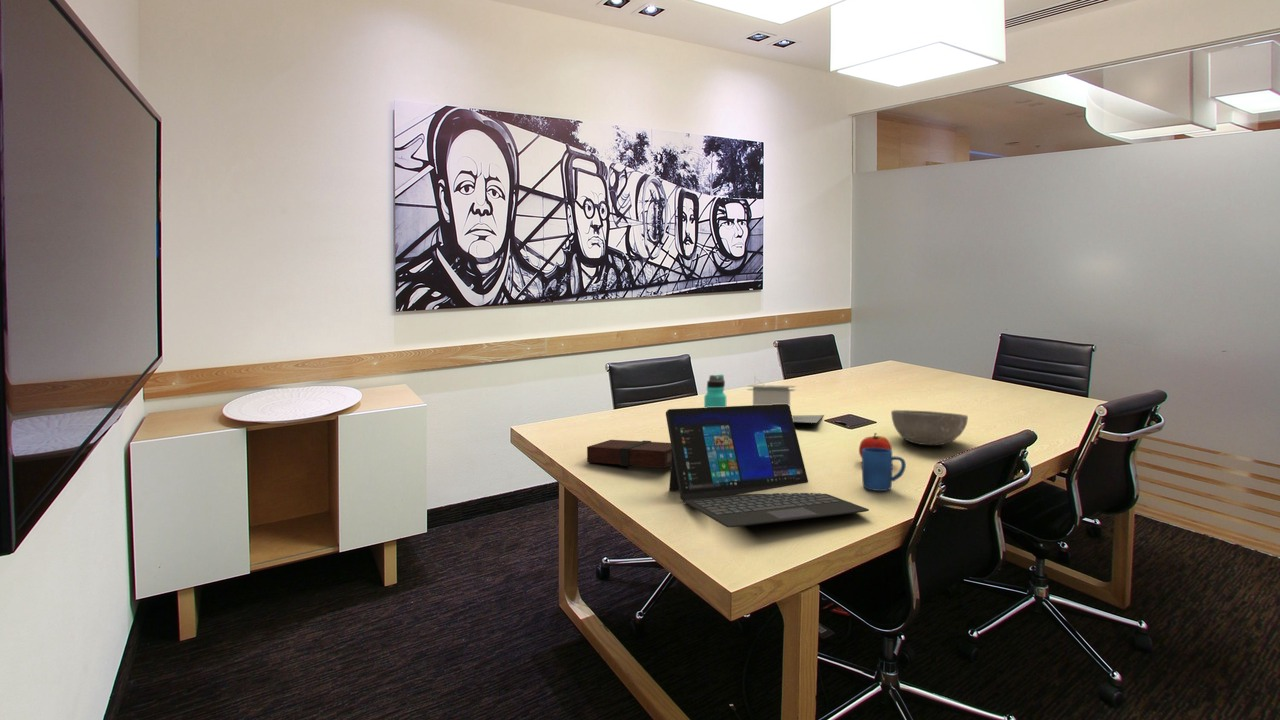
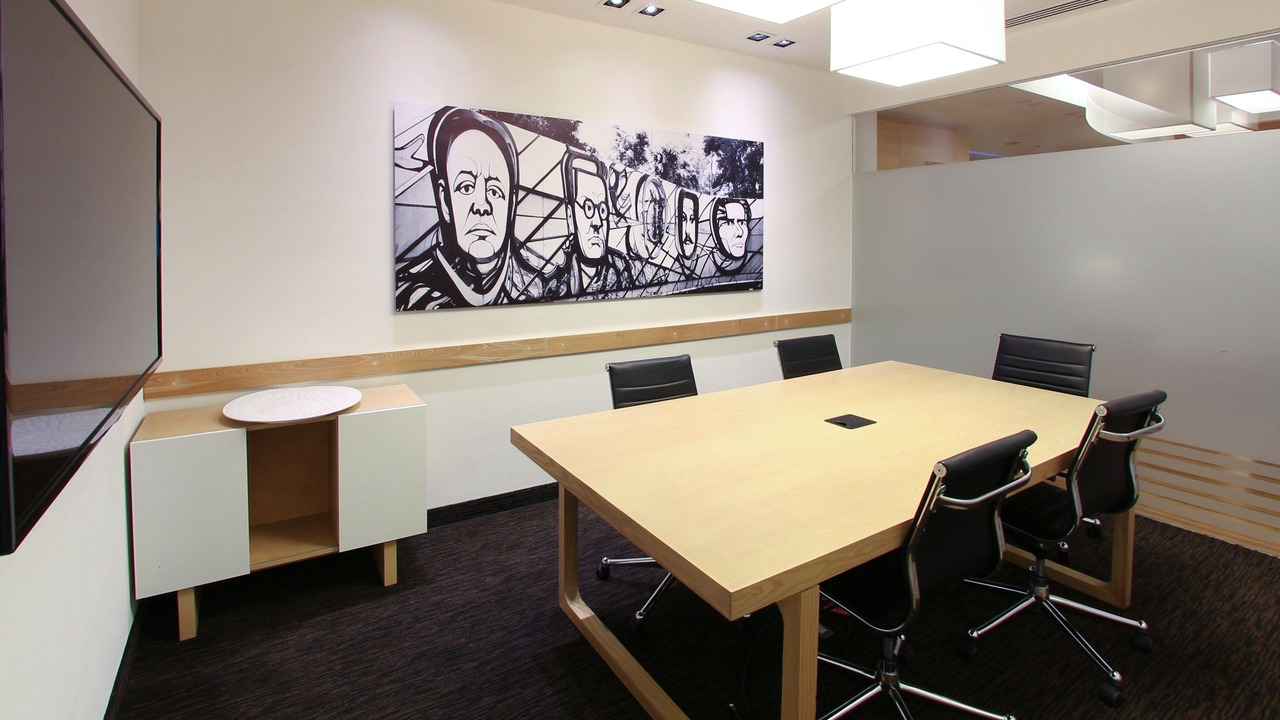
- book [586,439,672,469]
- laptop [665,404,870,528]
- mug [861,448,907,492]
- apple [858,432,893,459]
- thermos bottle [703,374,727,408]
- desk organizer [745,375,825,424]
- bowl [890,409,969,446]
